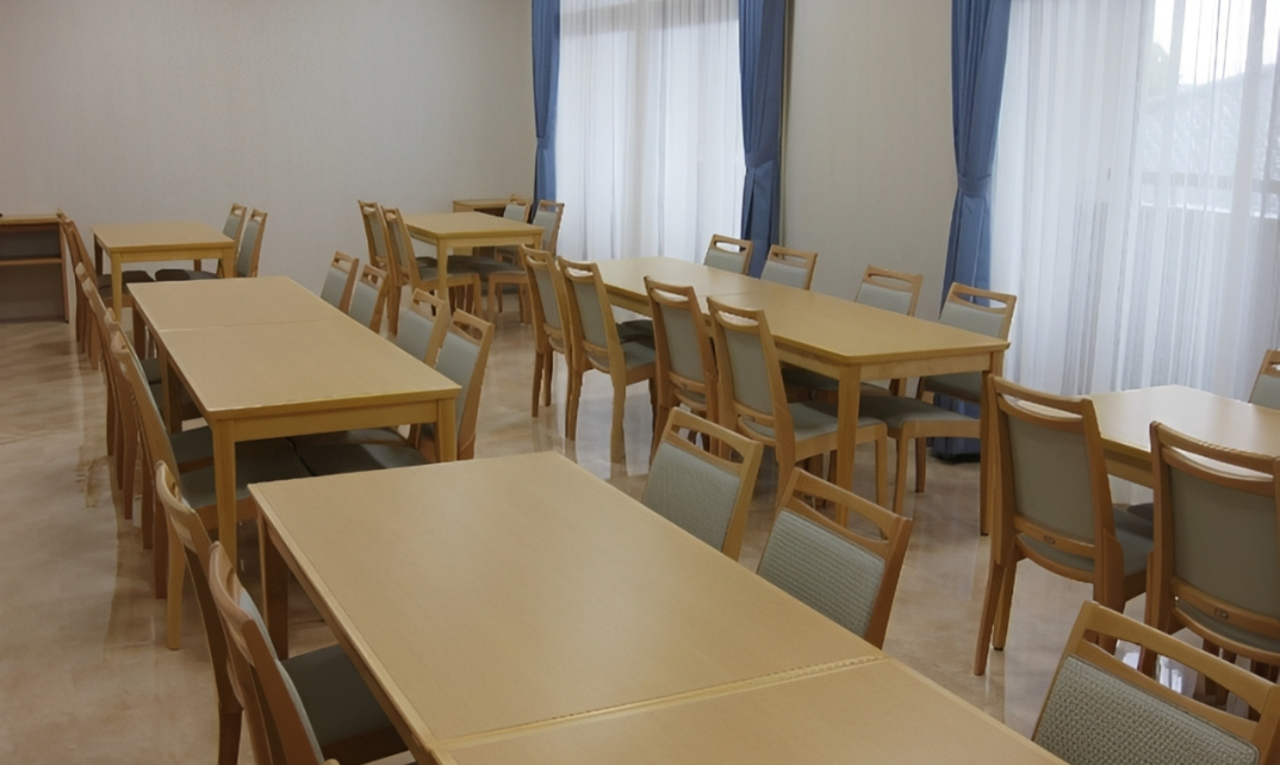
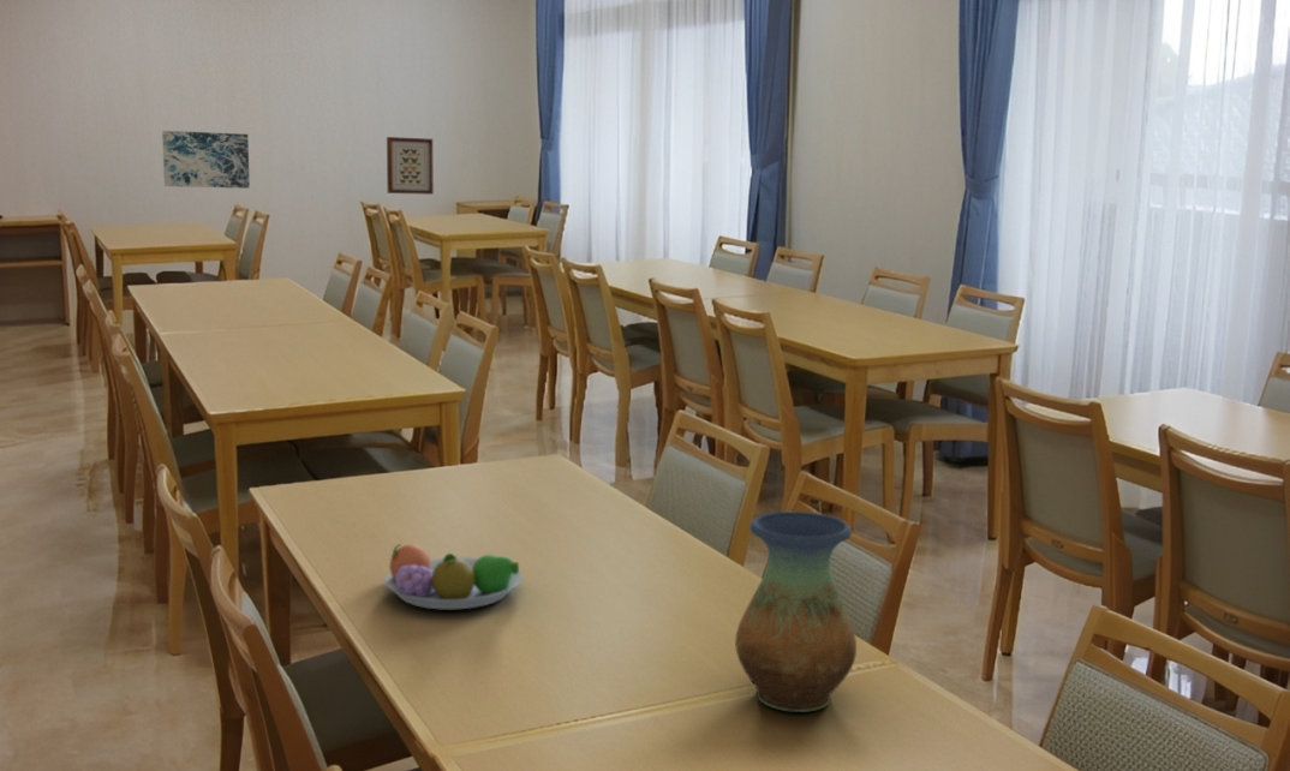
+ wall art [161,130,251,190]
+ vase [734,510,858,713]
+ wall art [386,136,435,196]
+ fruit bowl [383,543,524,610]
